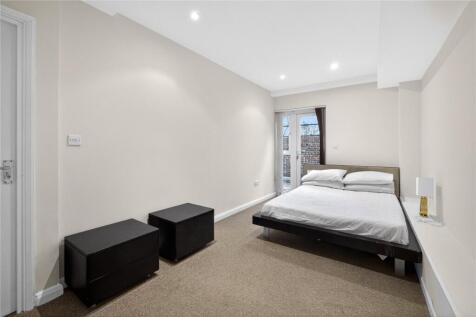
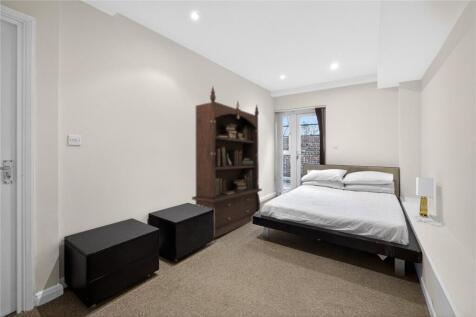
+ bookcase [191,86,263,239]
